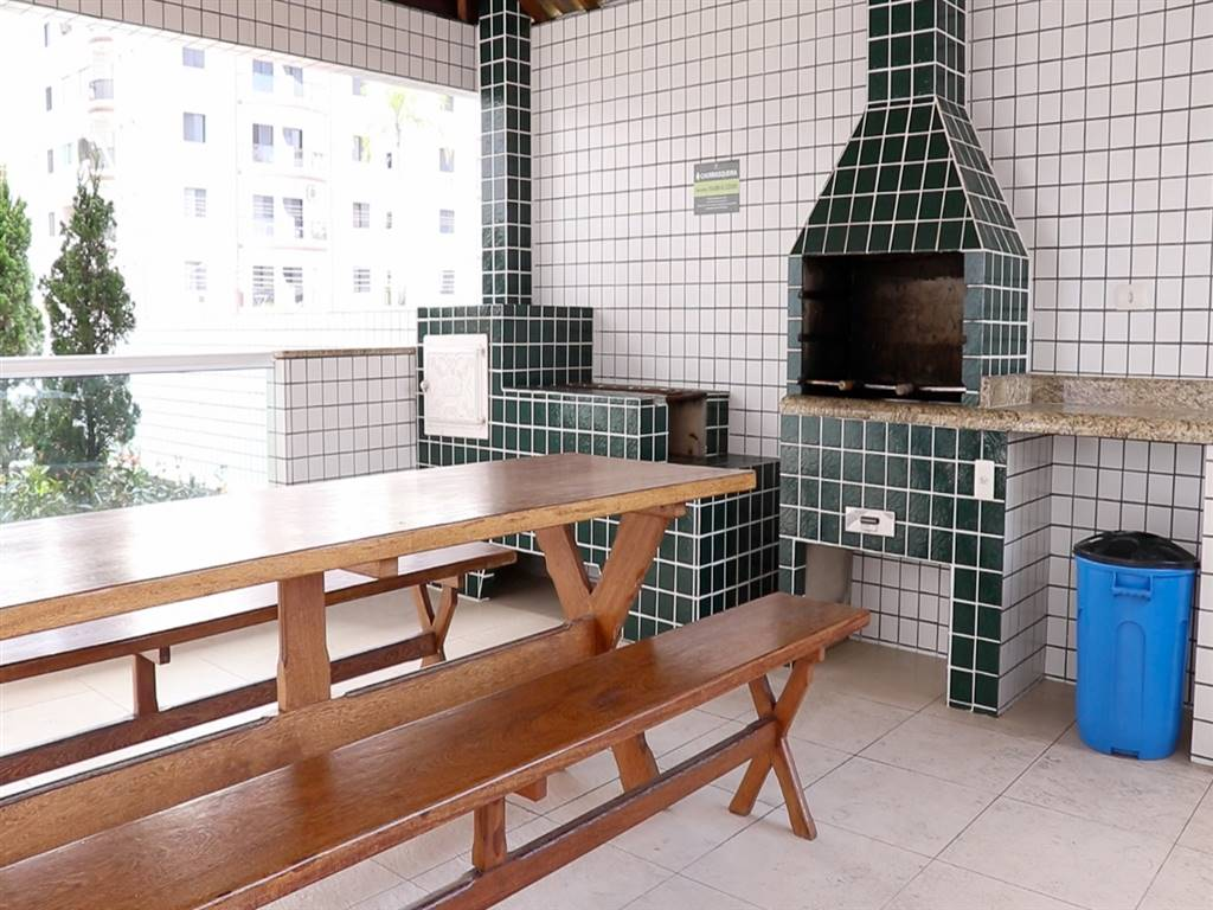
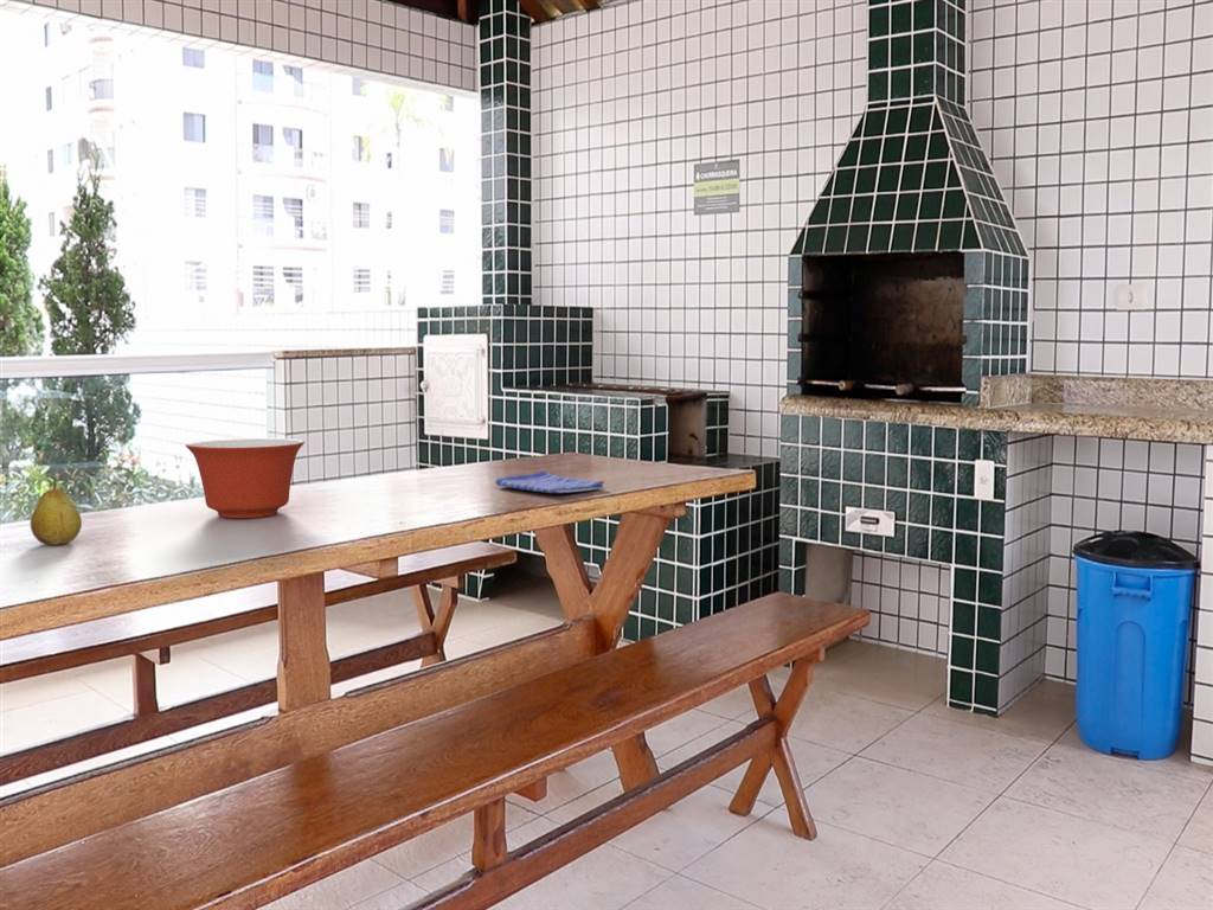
+ mixing bowl [185,437,306,519]
+ dish towel [494,470,605,494]
+ fruit [30,479,83,546]
